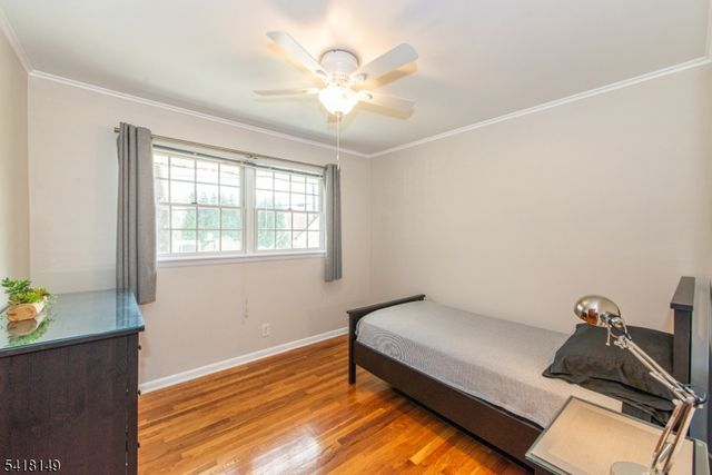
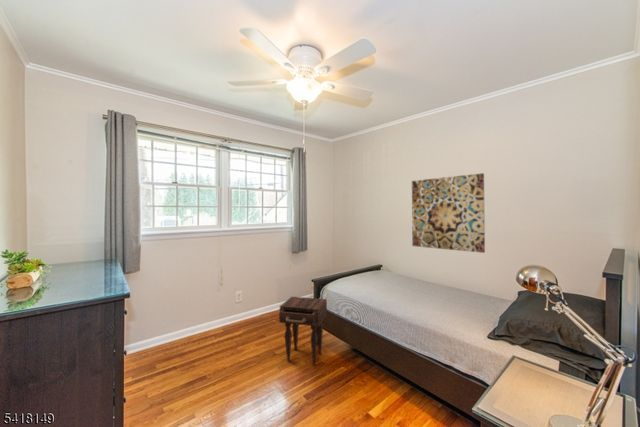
+ wall art [411,172,486,254]
+ nightstand [278,296,328,366]
